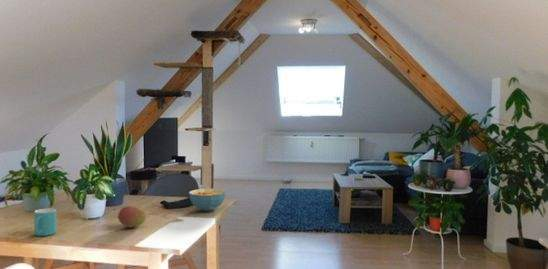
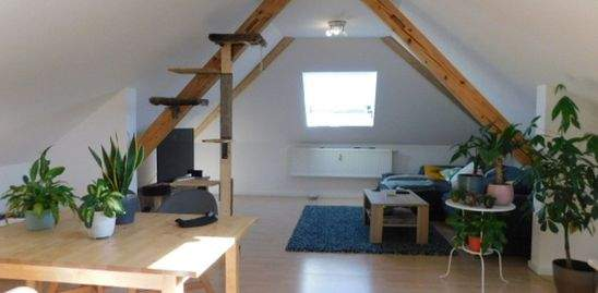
- mug [33,207,58,237]
- fruit [116,205,147,228]
- cereal bowl [188,188,227,212]
